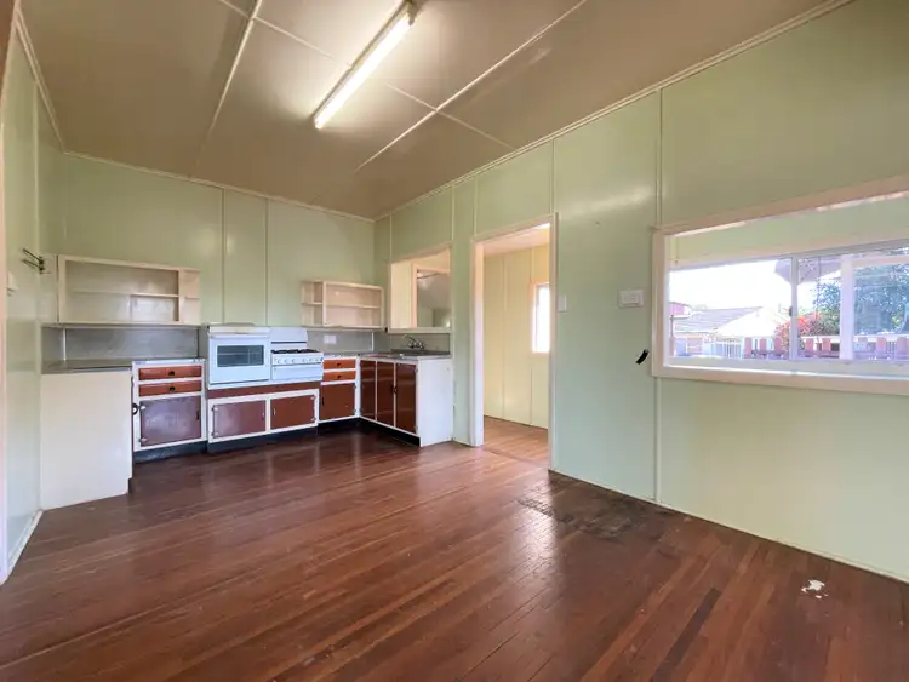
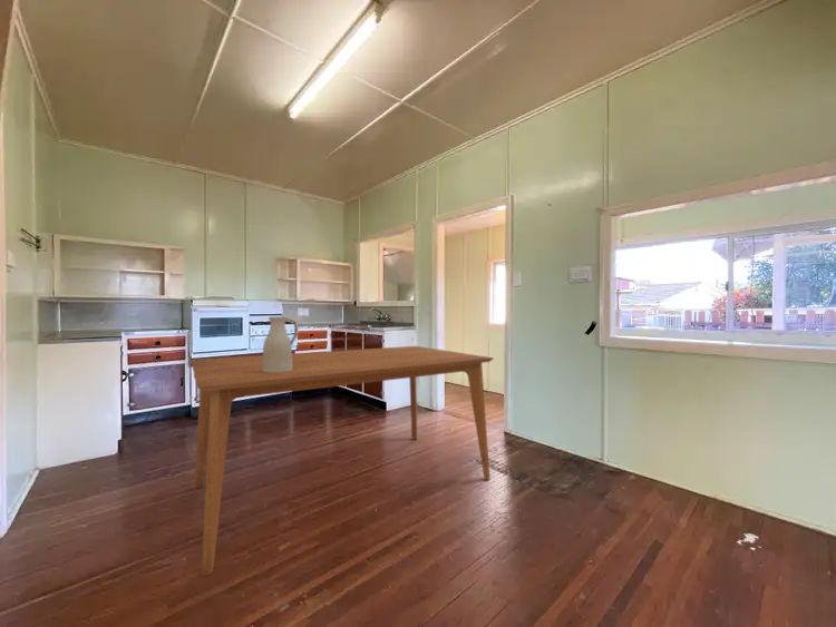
+ ceramic pitcher [262,315,299,373]
+ dining table [189,345,495,578]
